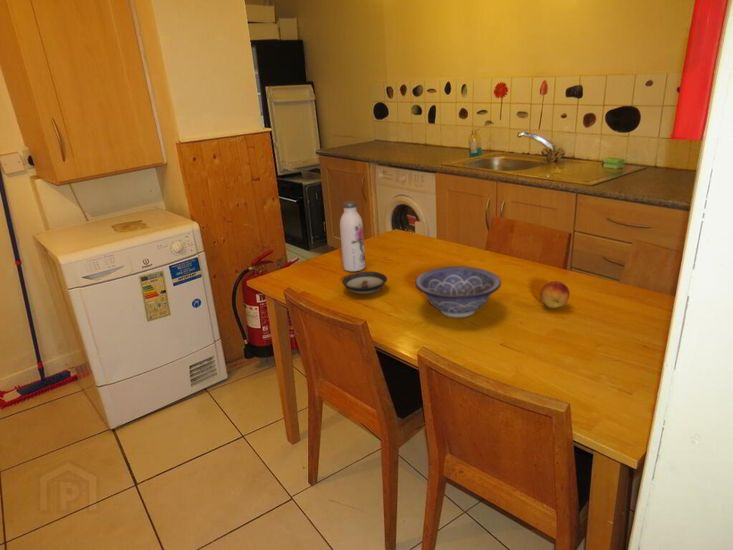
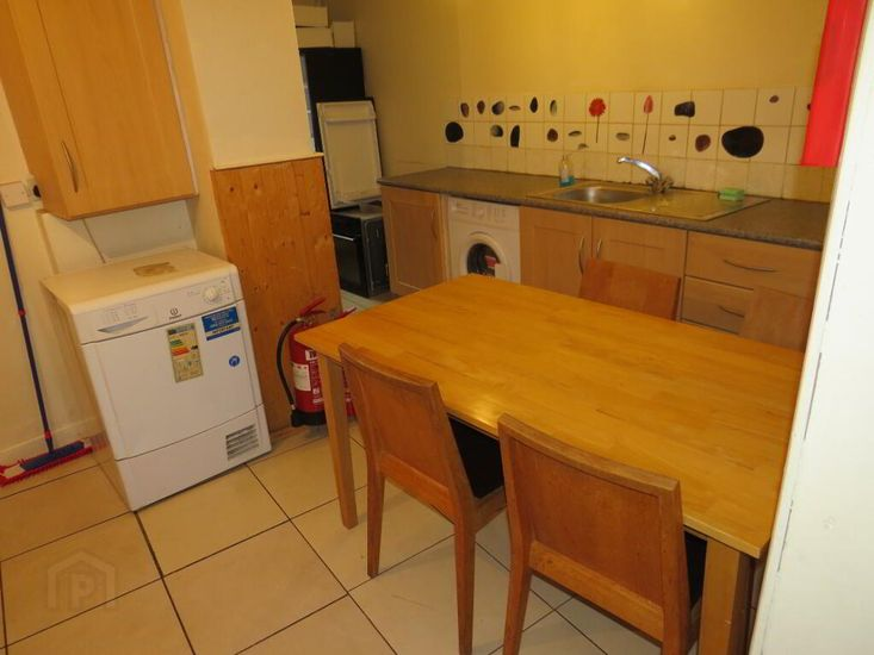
- saucer [341,271,388,295]
- water bottle [339,200,366,272]
- fruit [539,280,571,309]
- decorative bowl [414,265,502,318]
